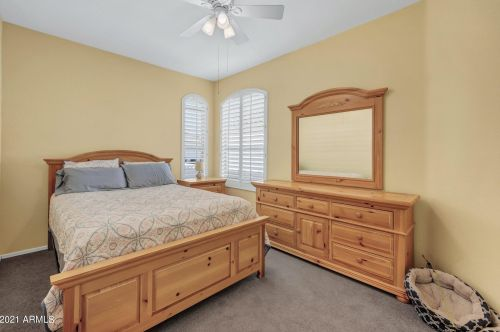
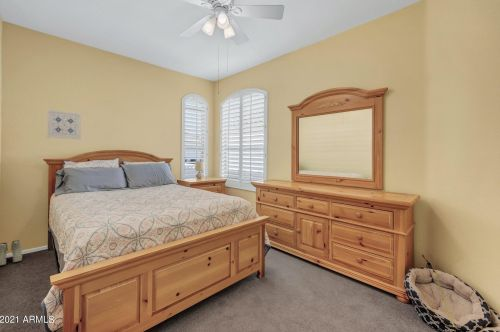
+ wall art [46,109,82,140]
+ boots [0,239,23,267]
